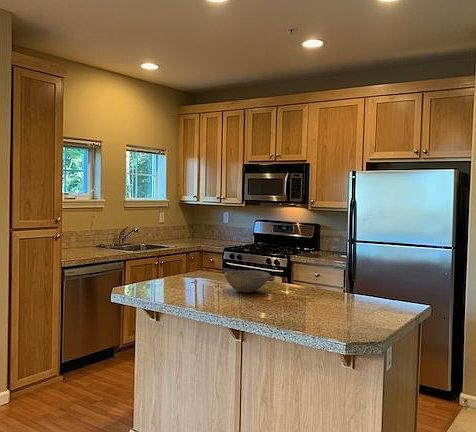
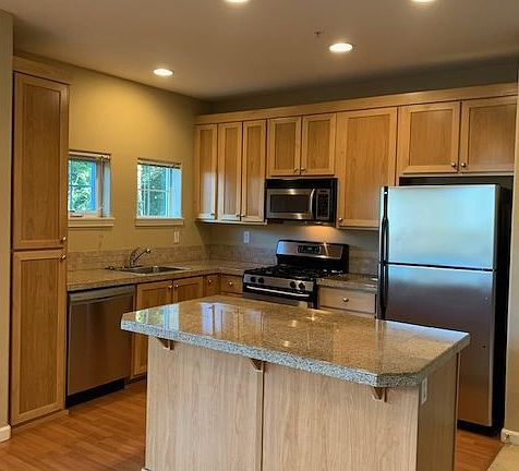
- bowl [223,269,271,294]
